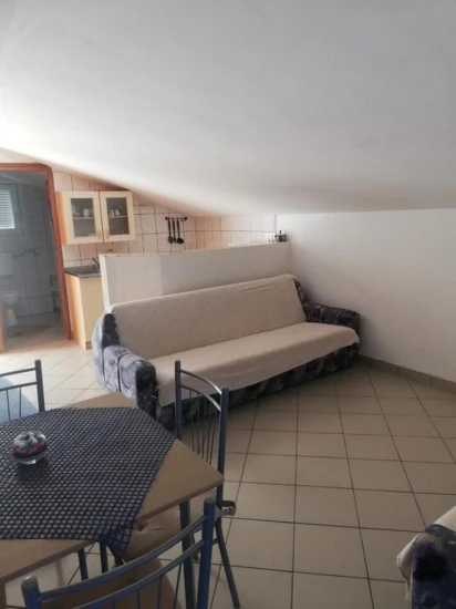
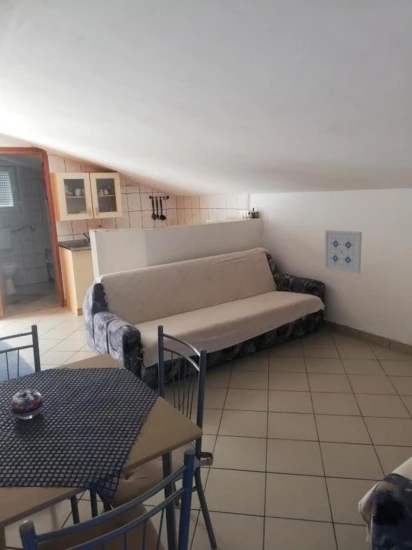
+ wall art [323,229,363,275]
